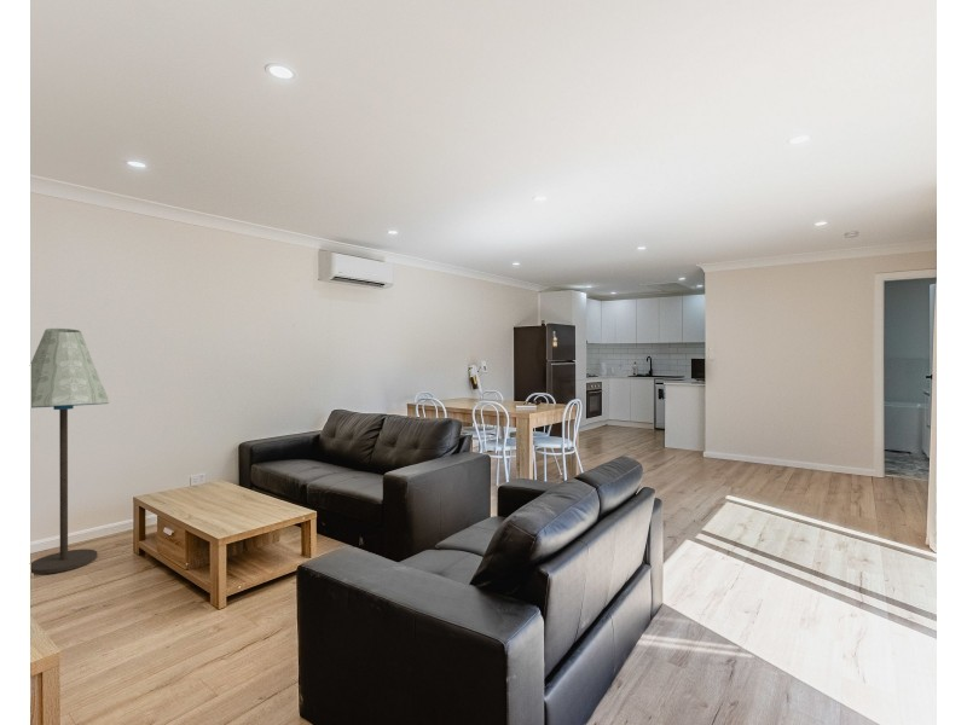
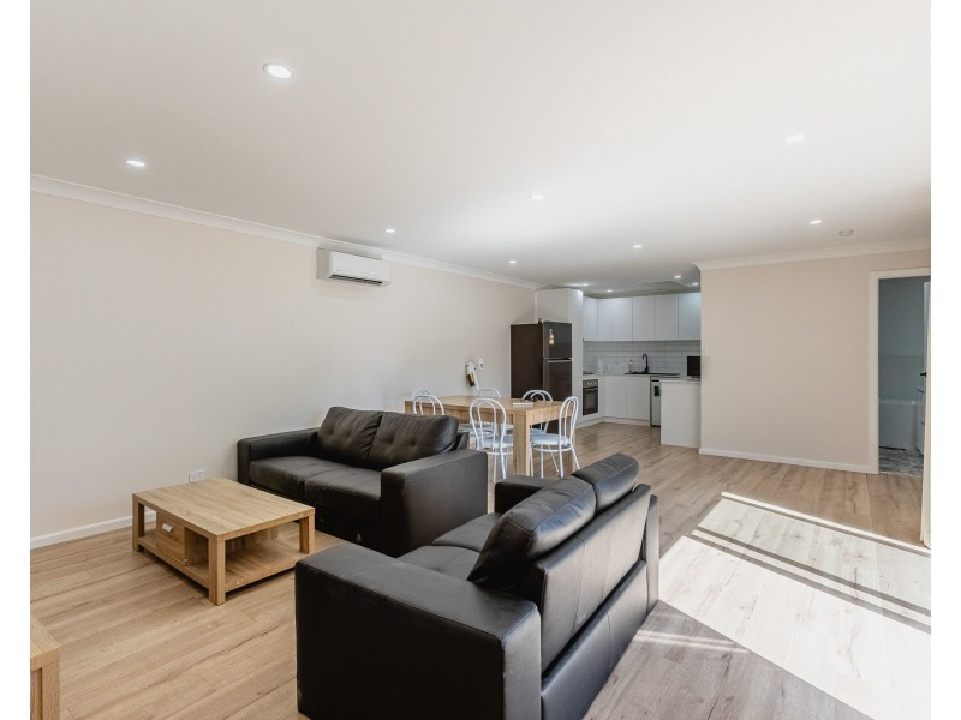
- floor lamp [30,327,111,575]
